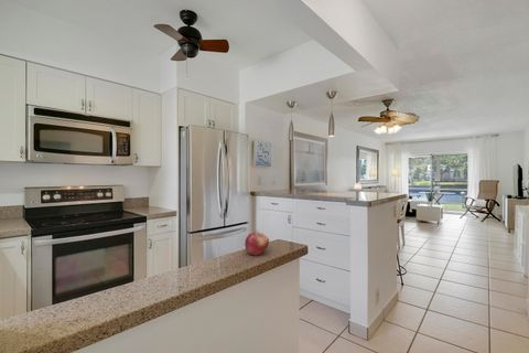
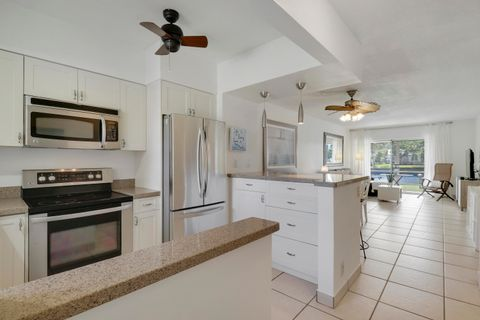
- fruit [244,231,270,257]
